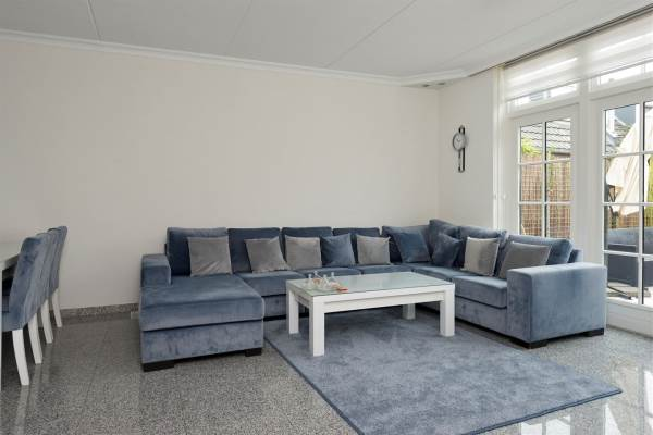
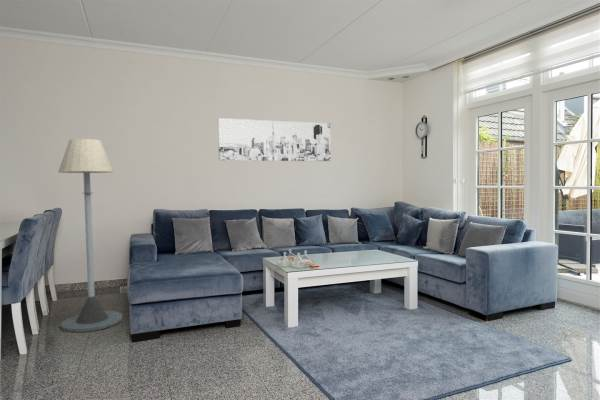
+ wall art [217,117,332,162]
+ floor lamp [57,138,123,333]
